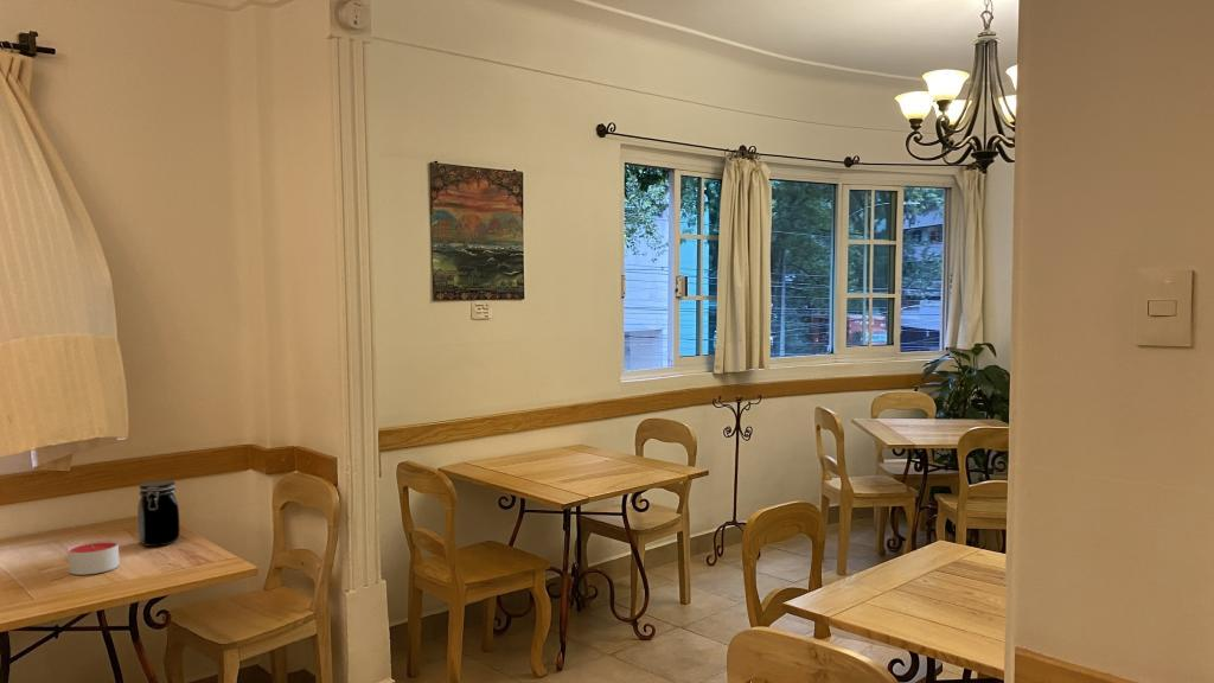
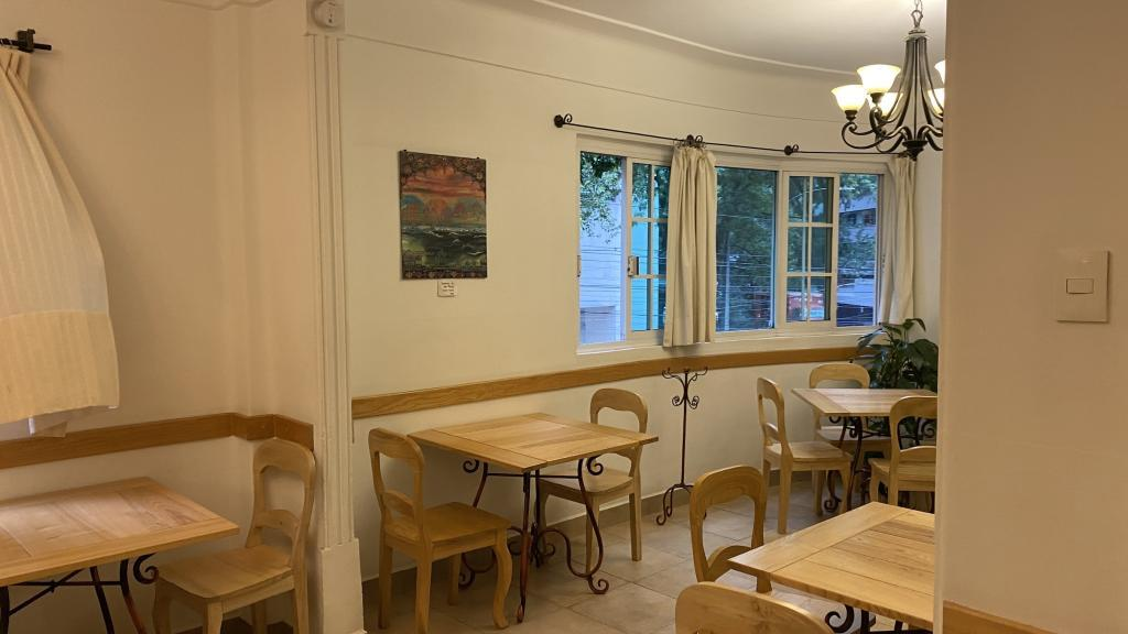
- candle [66,540,120,576]
- jar [136,479,181,548]
